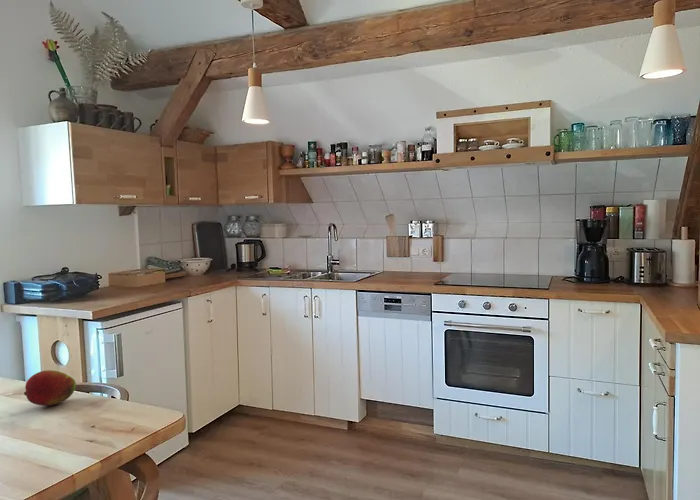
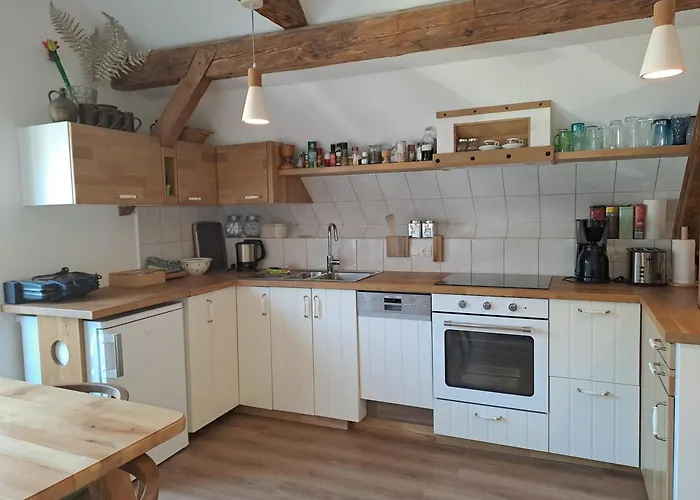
- fruit [23,369,77,407]
